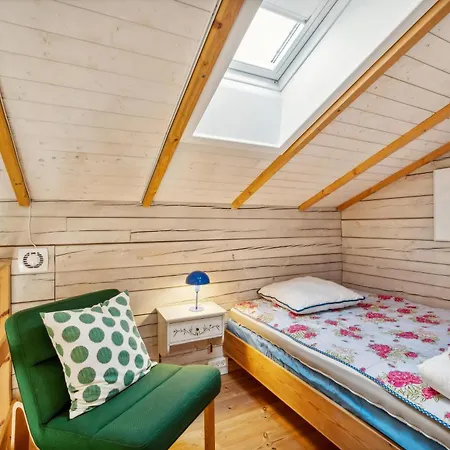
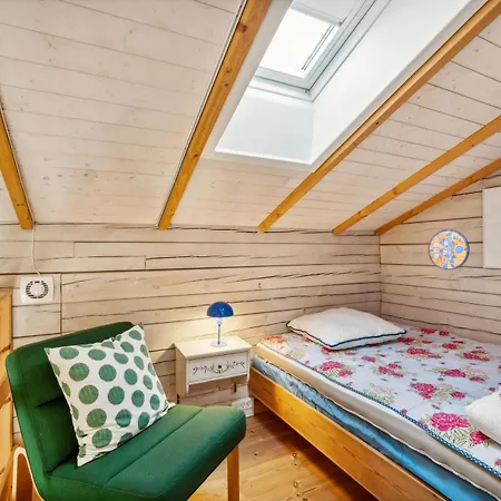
+ manhole cover [428,228,471,271]
